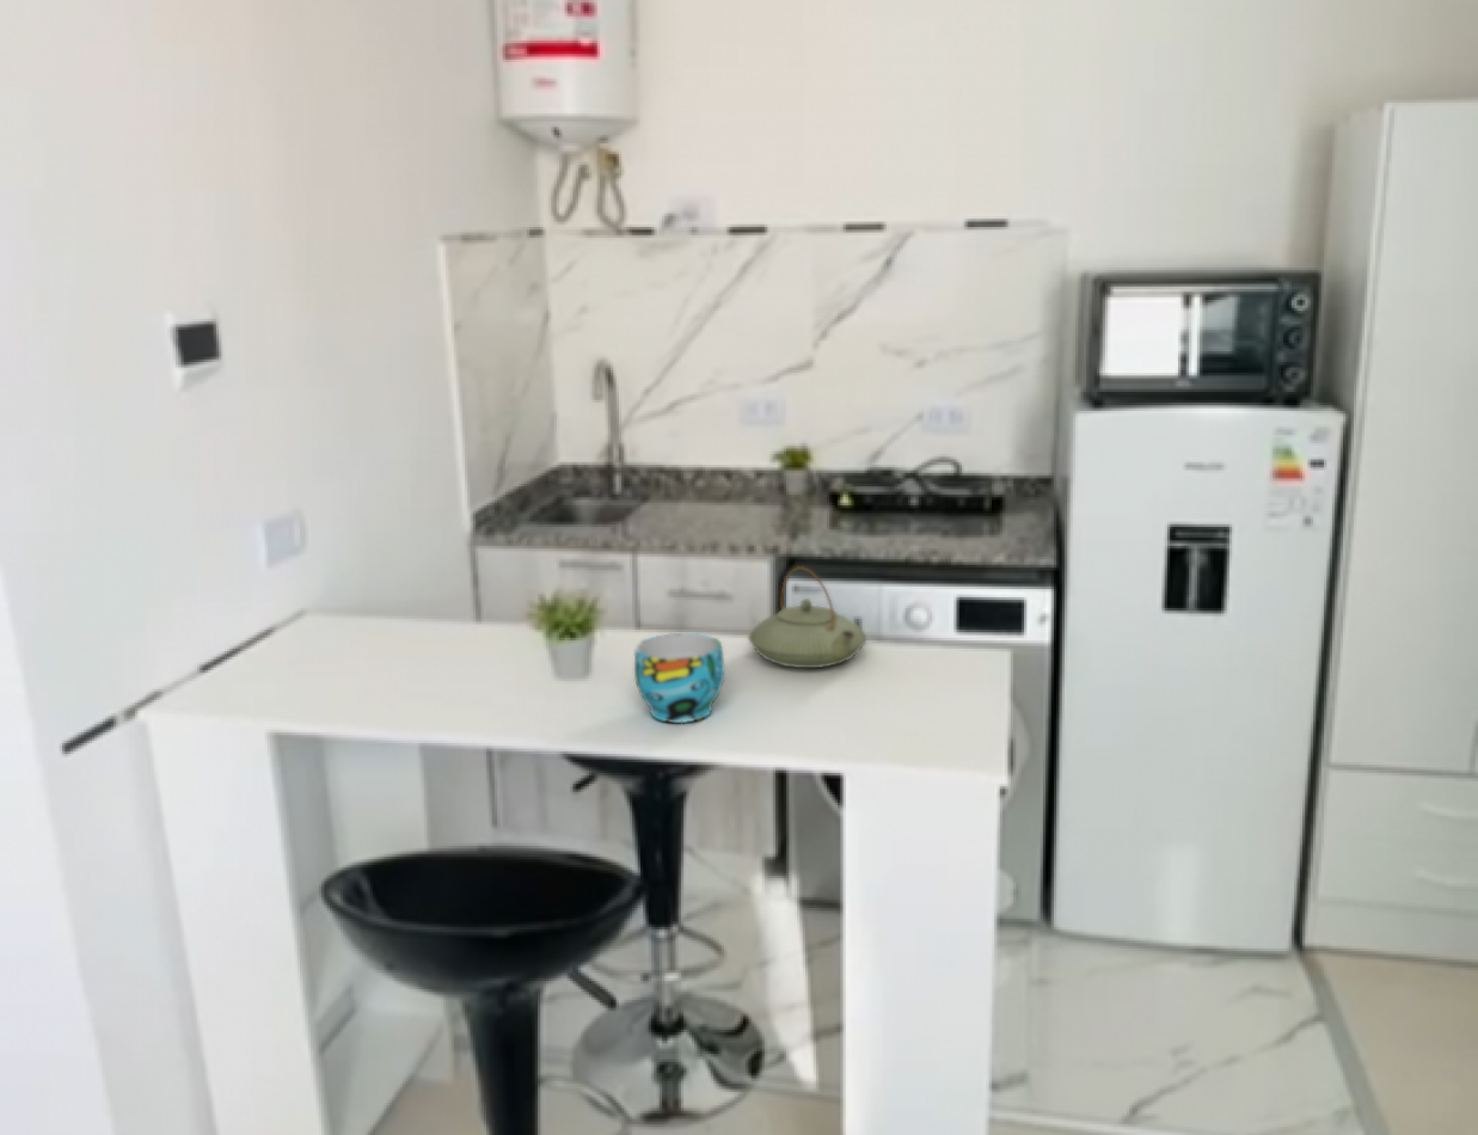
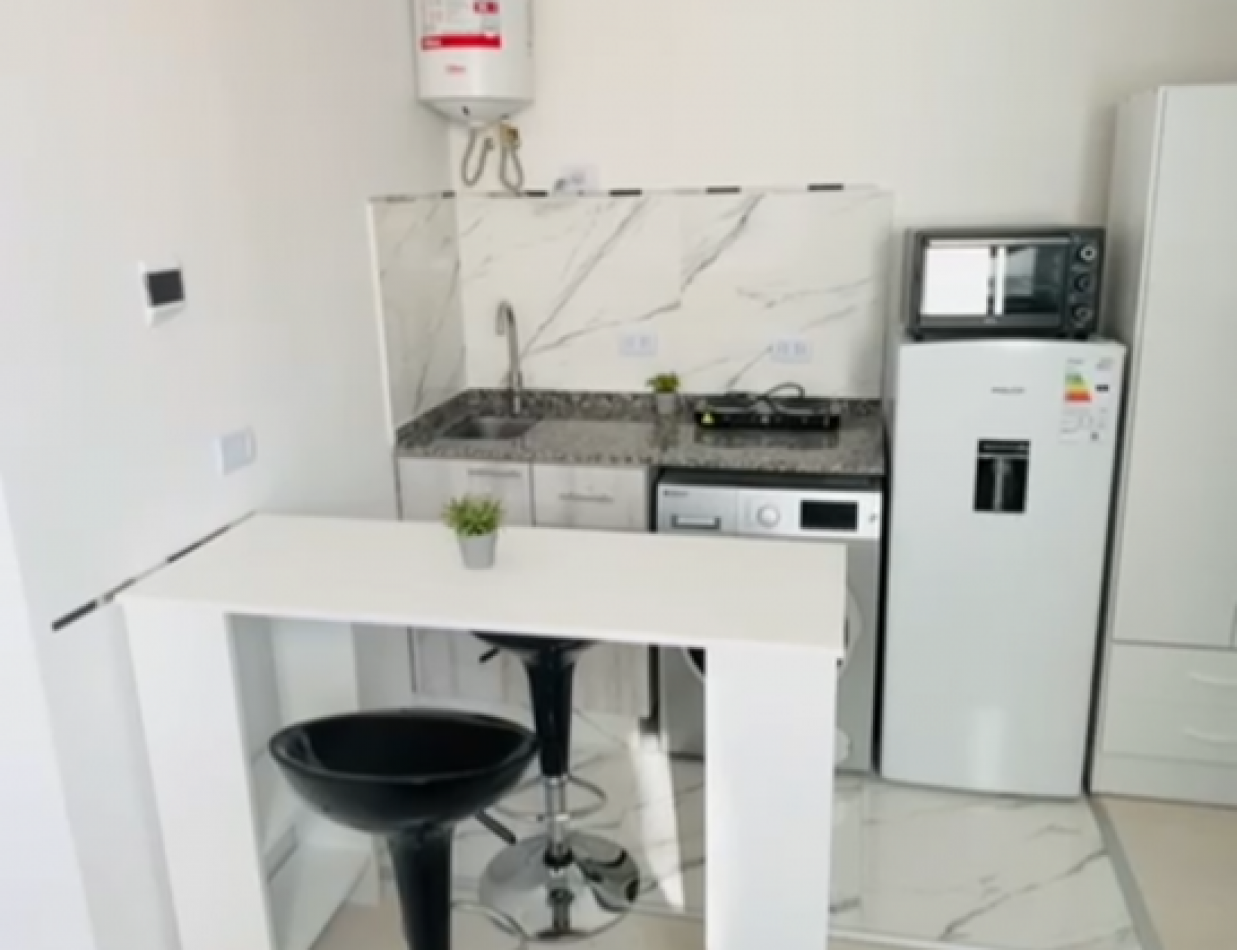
- teapot [747,565,867,669]
- cup [633,632,725,724]
